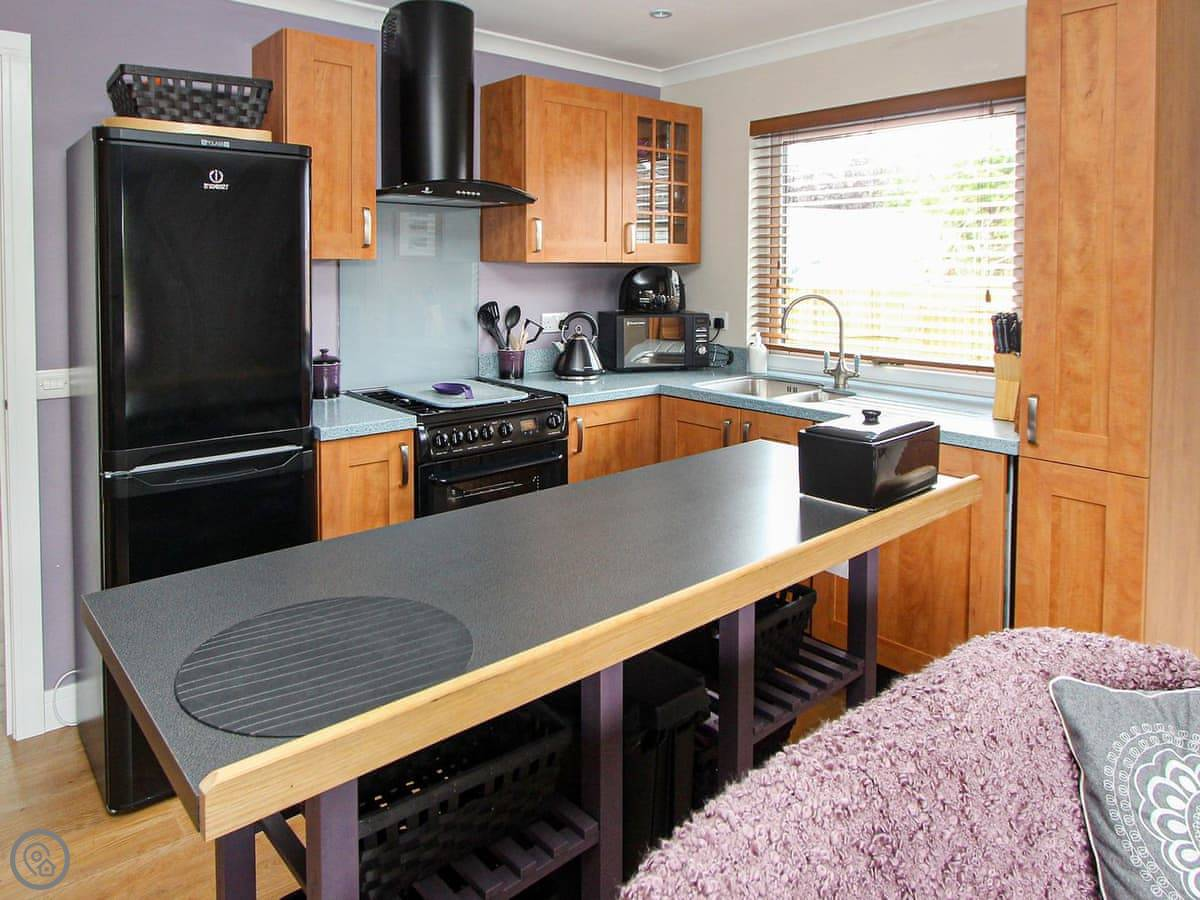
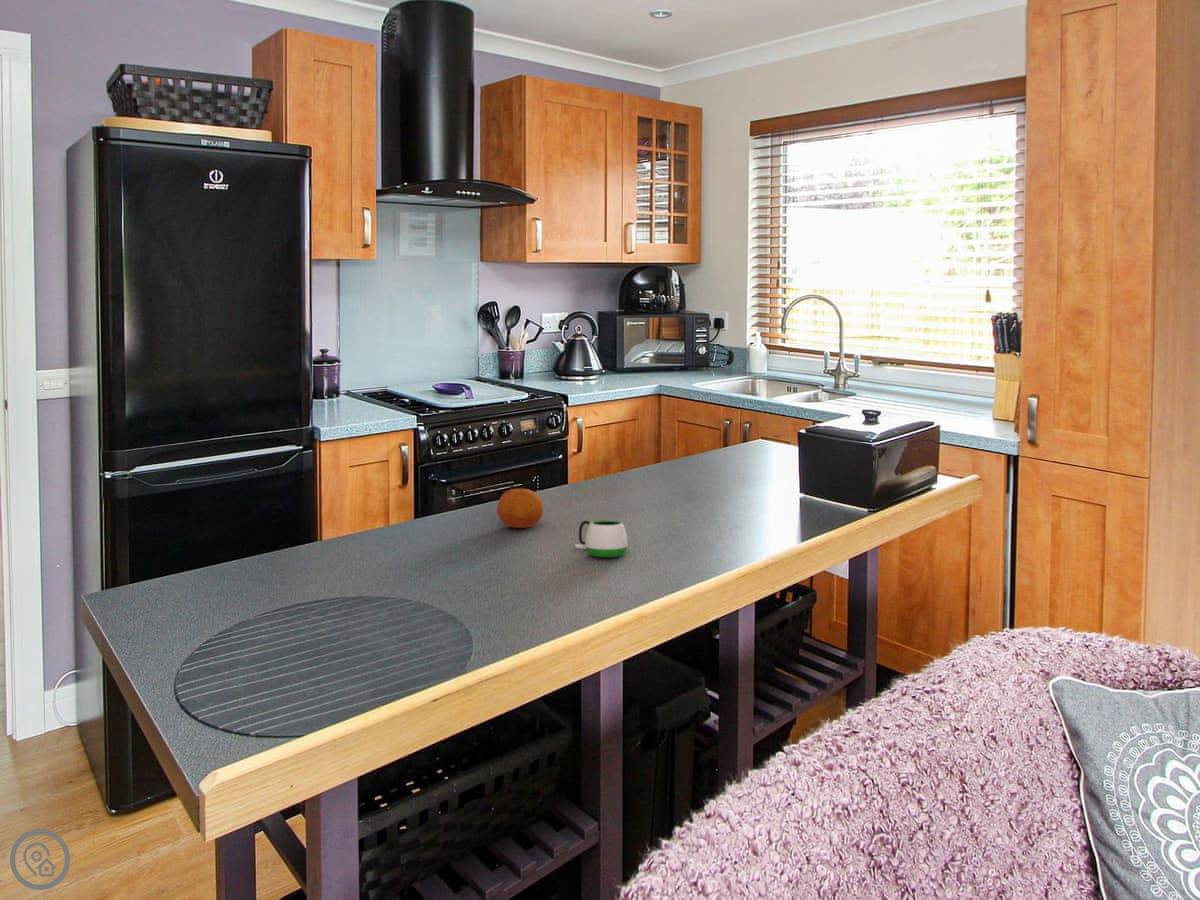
+ fruit [496,488,545,529]
+ mug [574,520,629,558]
